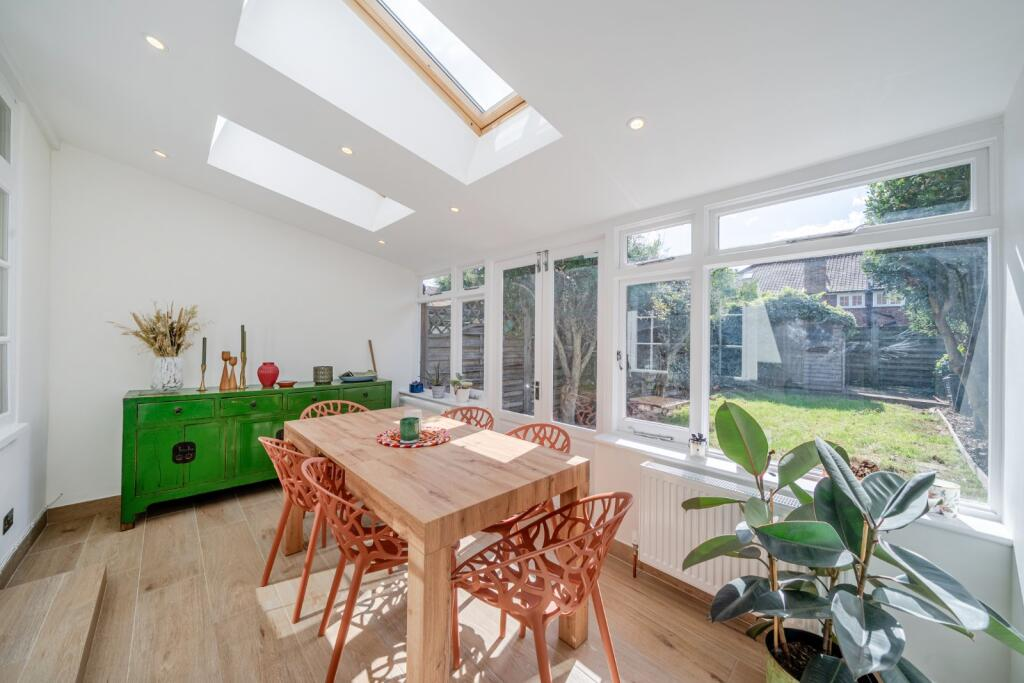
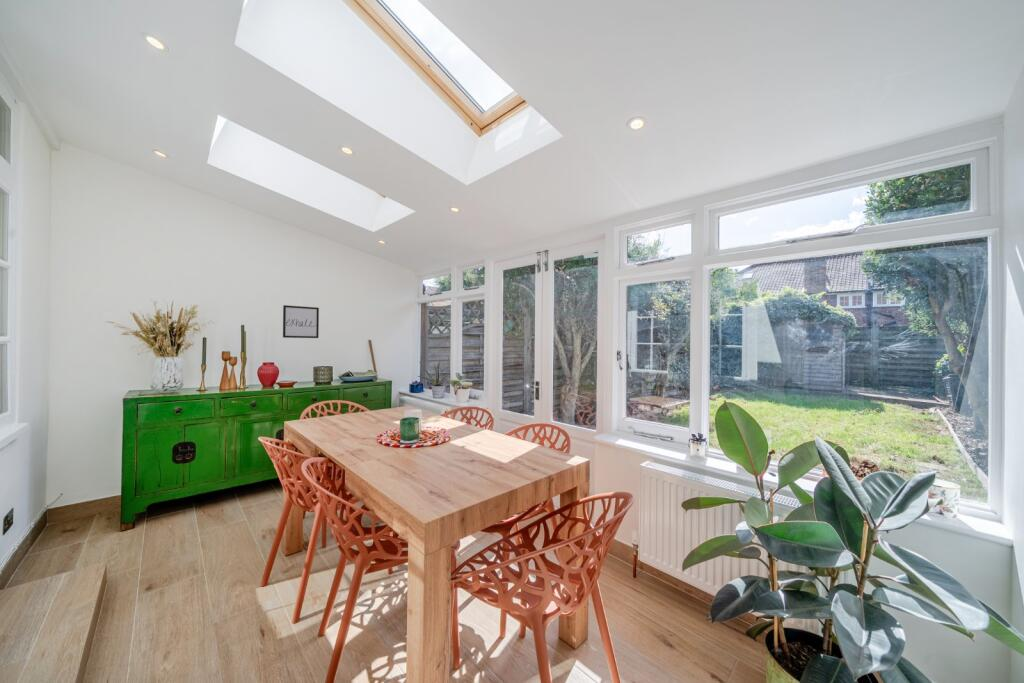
+ wall art [282,304,320,339]
